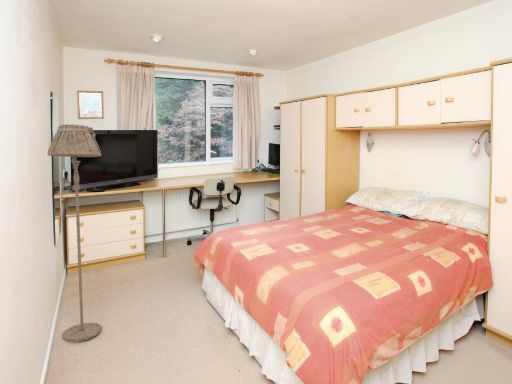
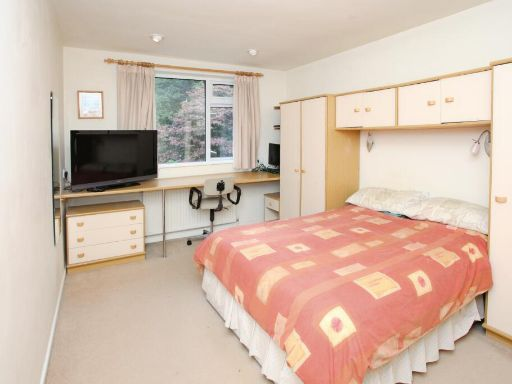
- floor lamp [47,123,103,343]
